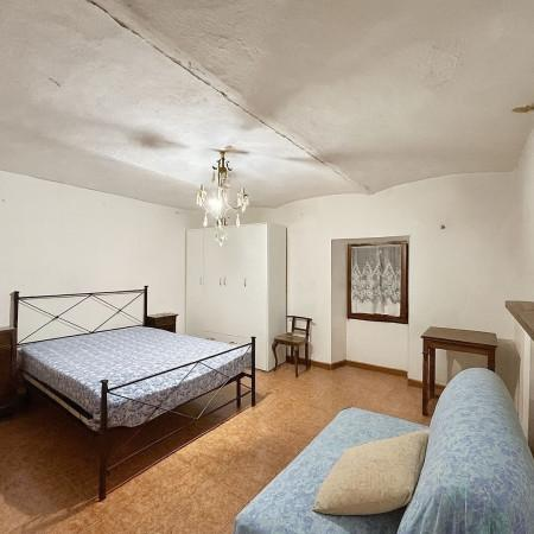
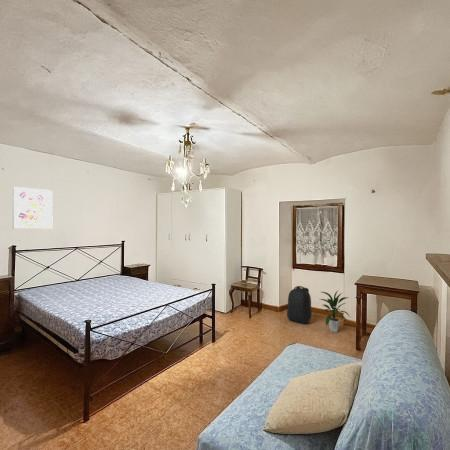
+ indoor plant [320,289,351,333]
+ wall art [12,186,54,230]
+ backpack [286,285,313,324]
